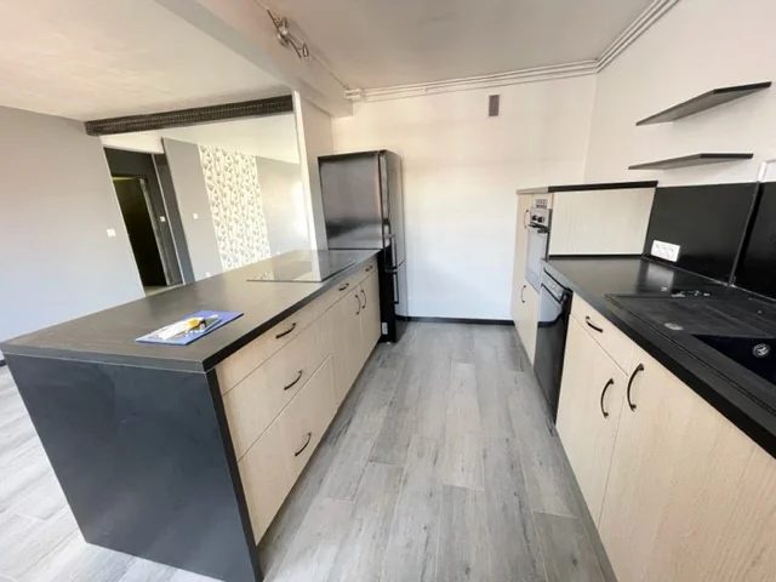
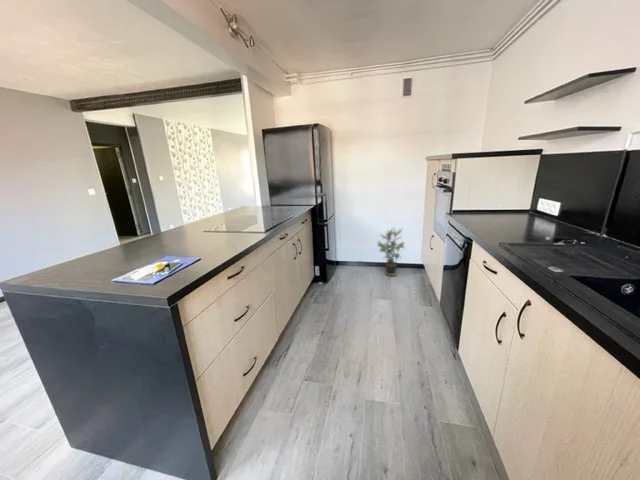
+ potted plant [376,226,406,277]
